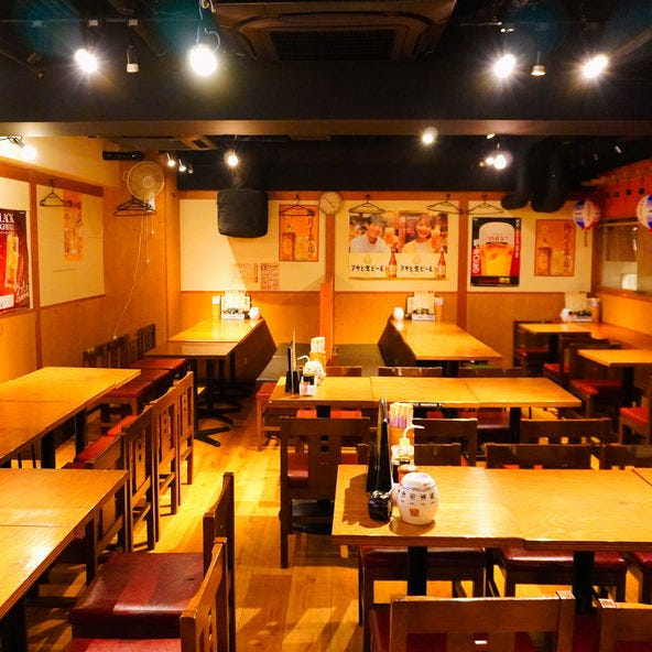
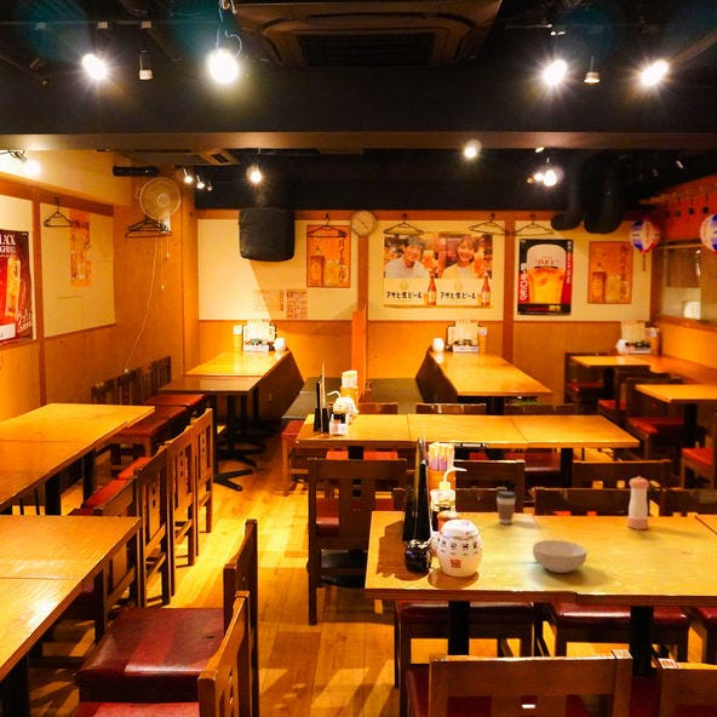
+ pepper shaker [626,475,650,530]
+ coffee cup [495,489,517,526]
+ cereal bowl [532,539,587,574]
